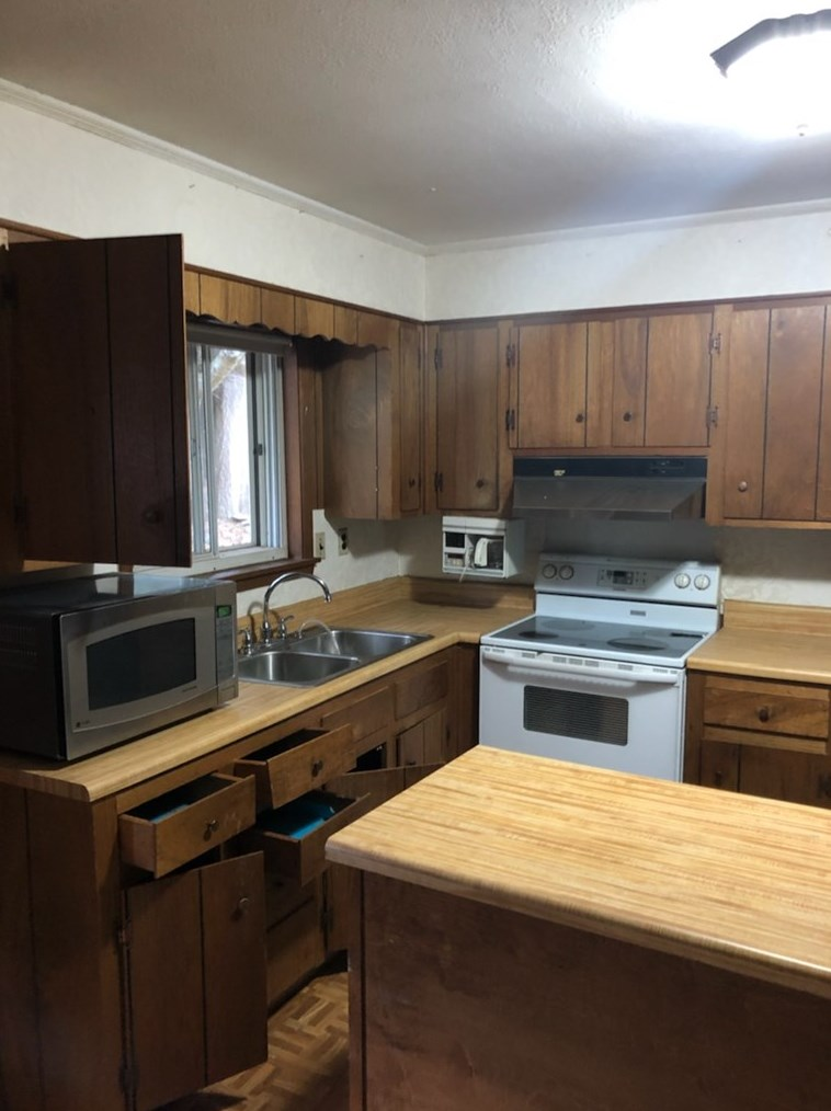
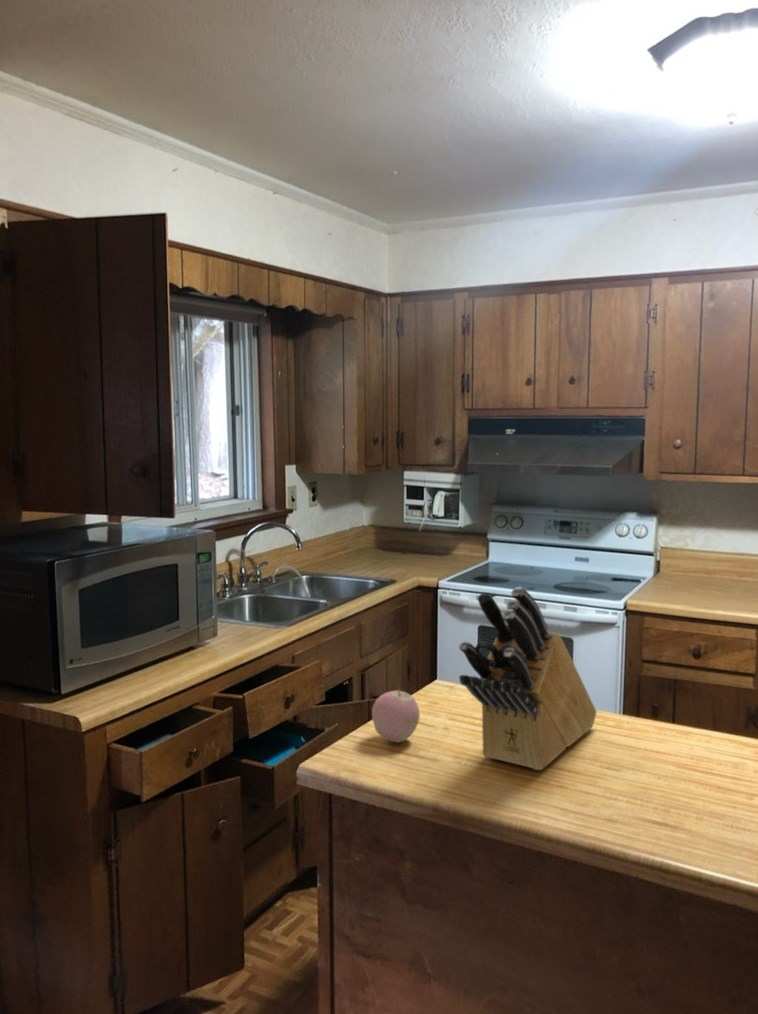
+ apple [371,686,421,743]
+ knife block [458,586,598,771]
